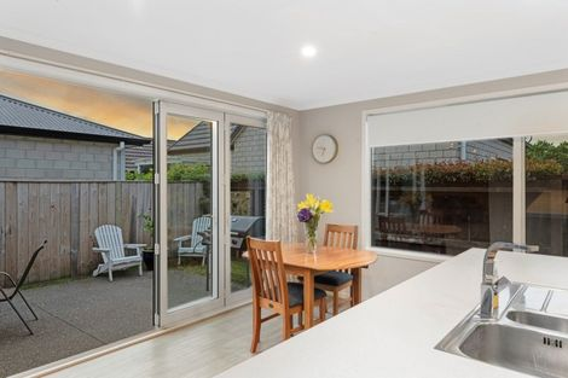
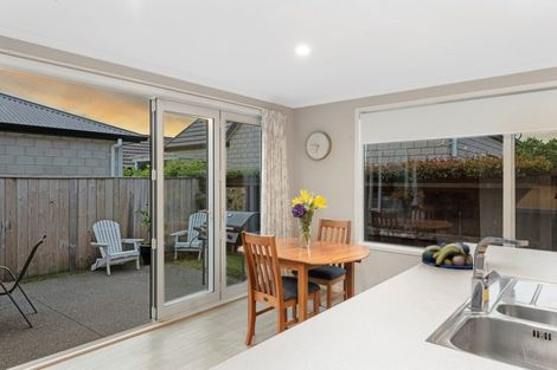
+ fruit bowl [421,241,474,268]
